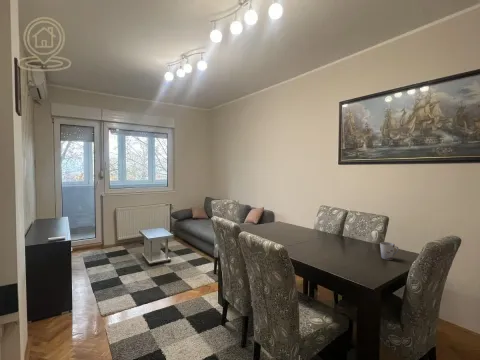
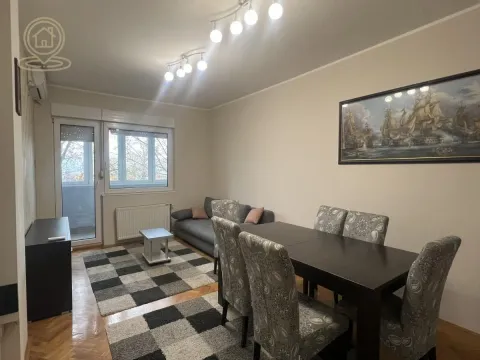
- cup [379,241,400,261]
